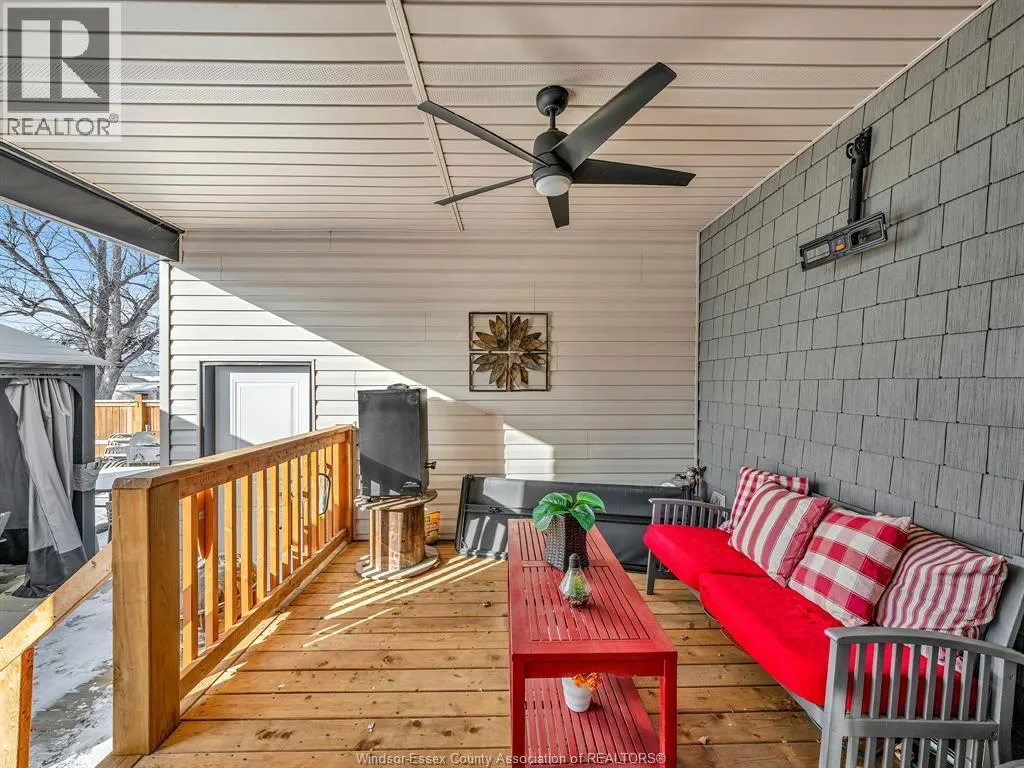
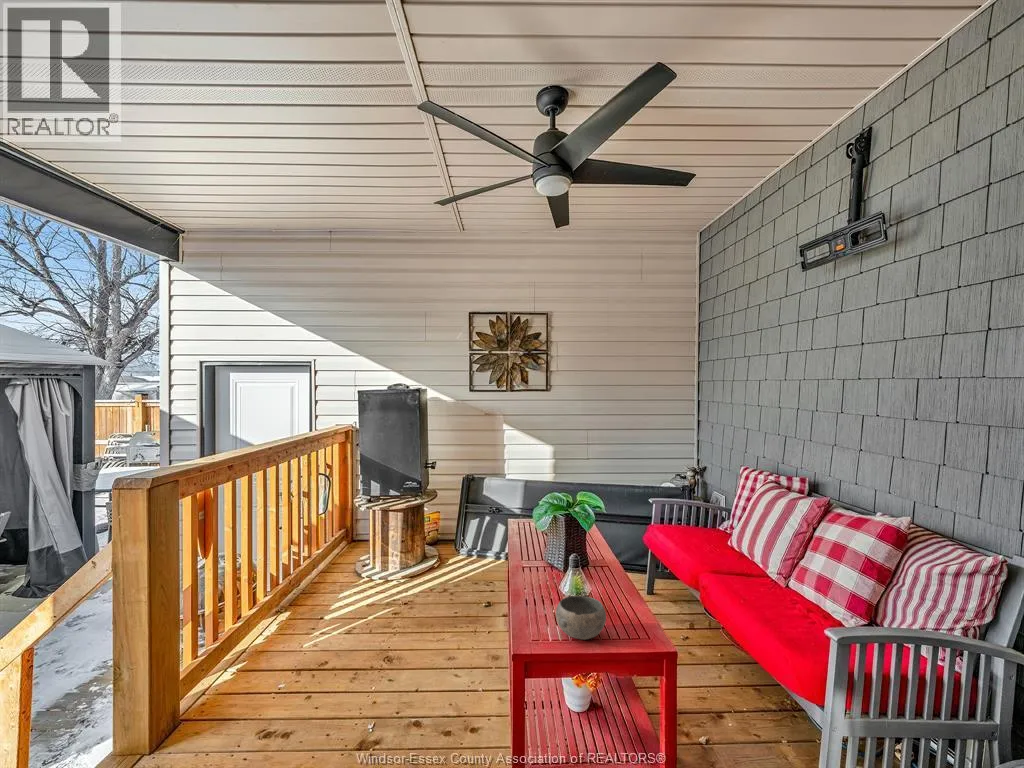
+ bowl [555,595,607,641]
